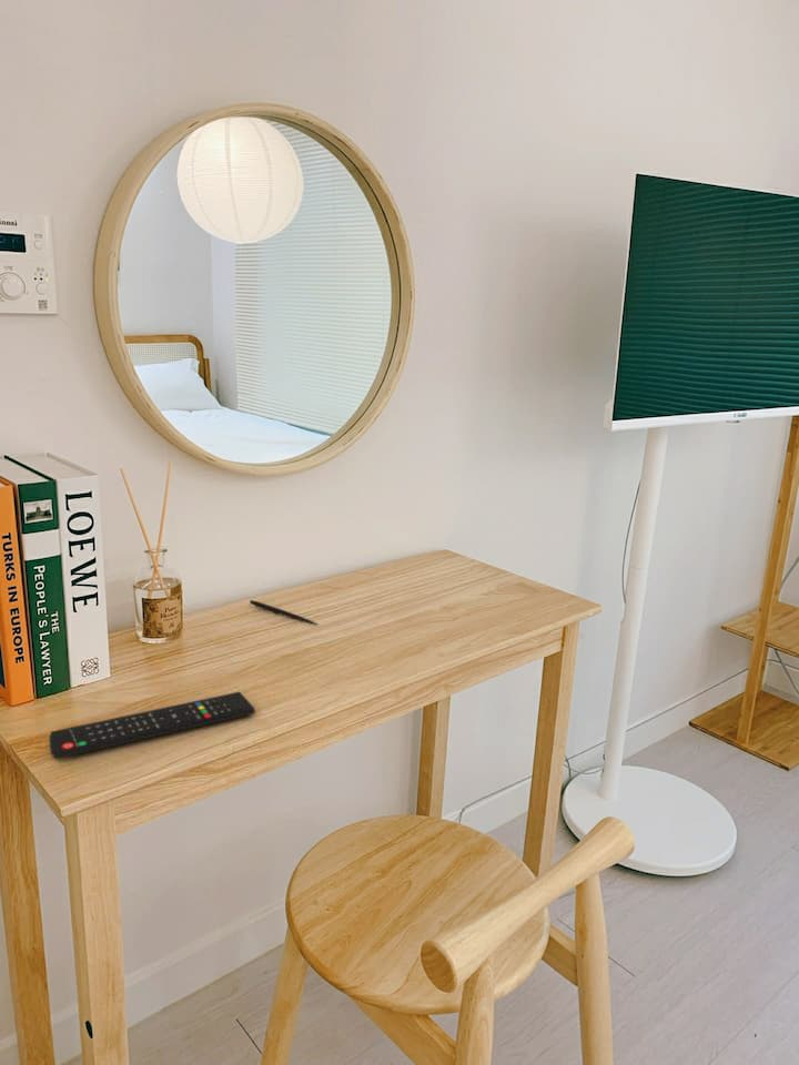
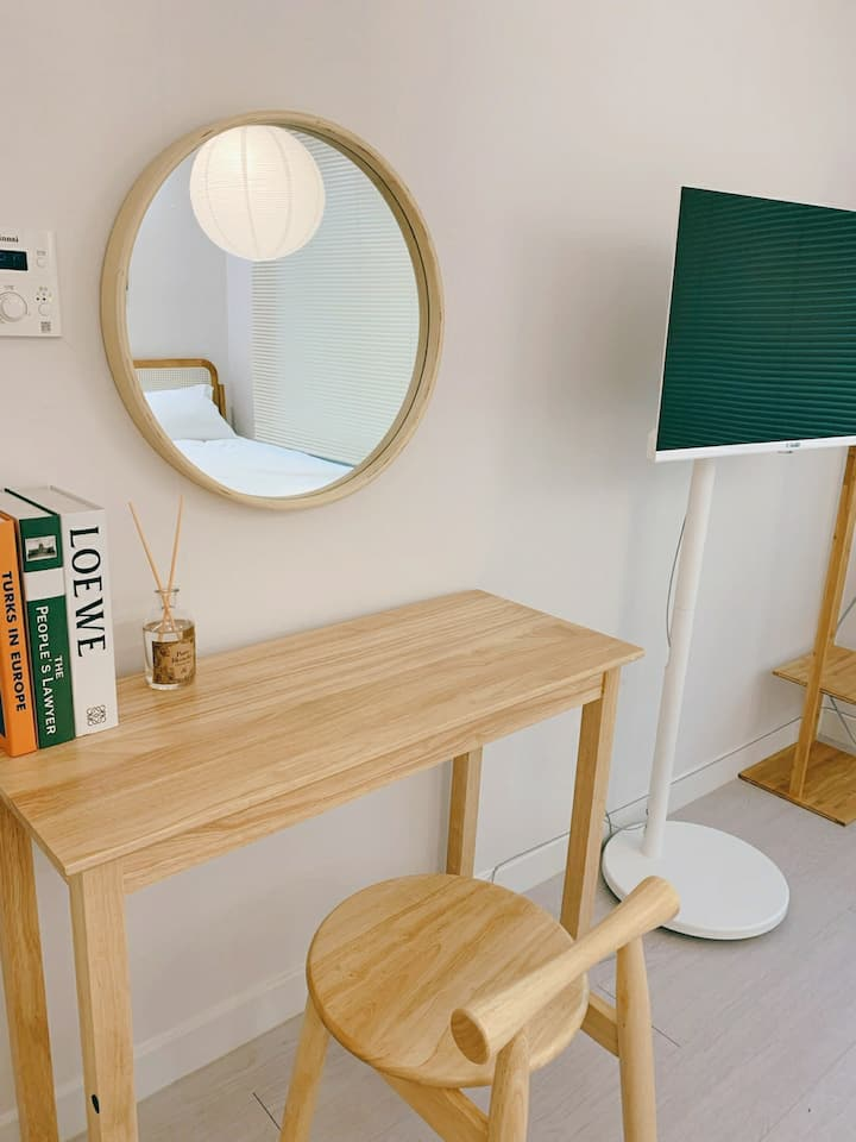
- pen [249,599,320,626]
- remote control [49,691,256,759]
